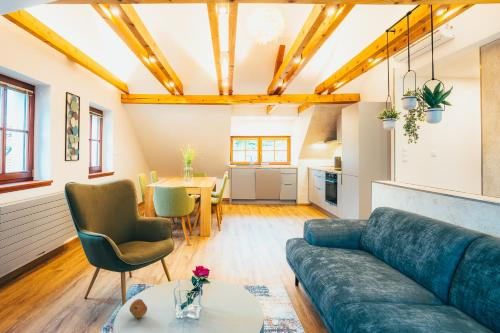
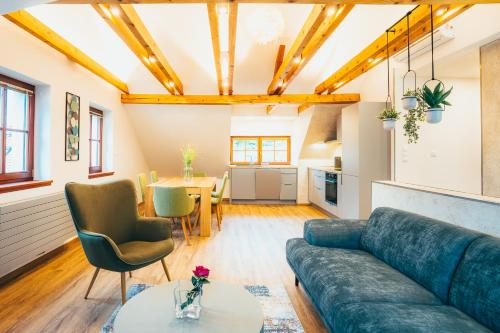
- fruit [129,298,148,319]
